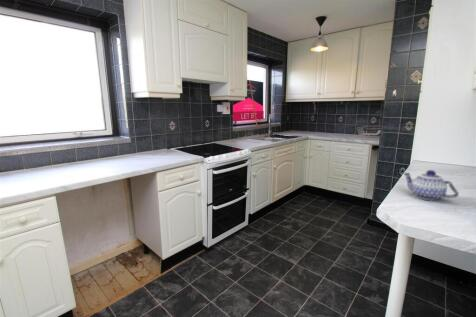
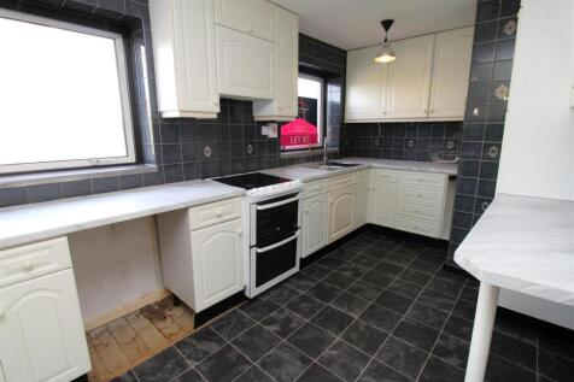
- teapot [402,169,460,202]
